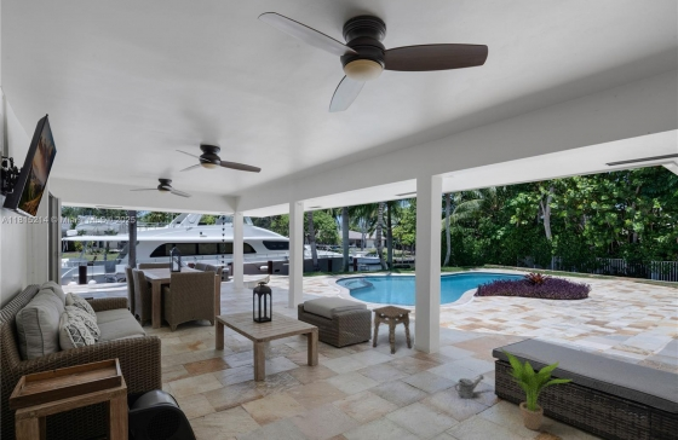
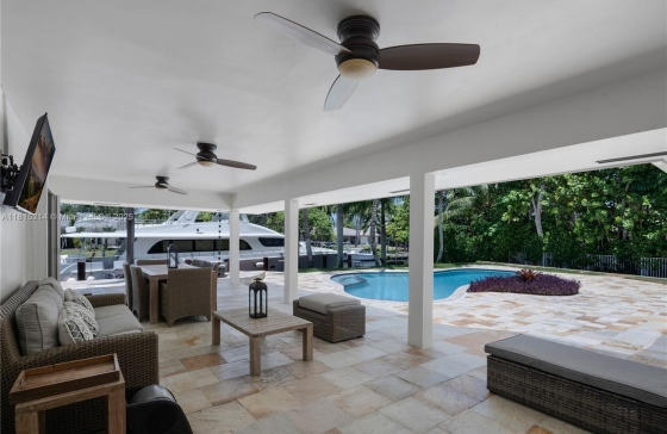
- side table [372,305,413,355]
- watering can [454,374,485,400]
- potted plant [499,347,573,432]
